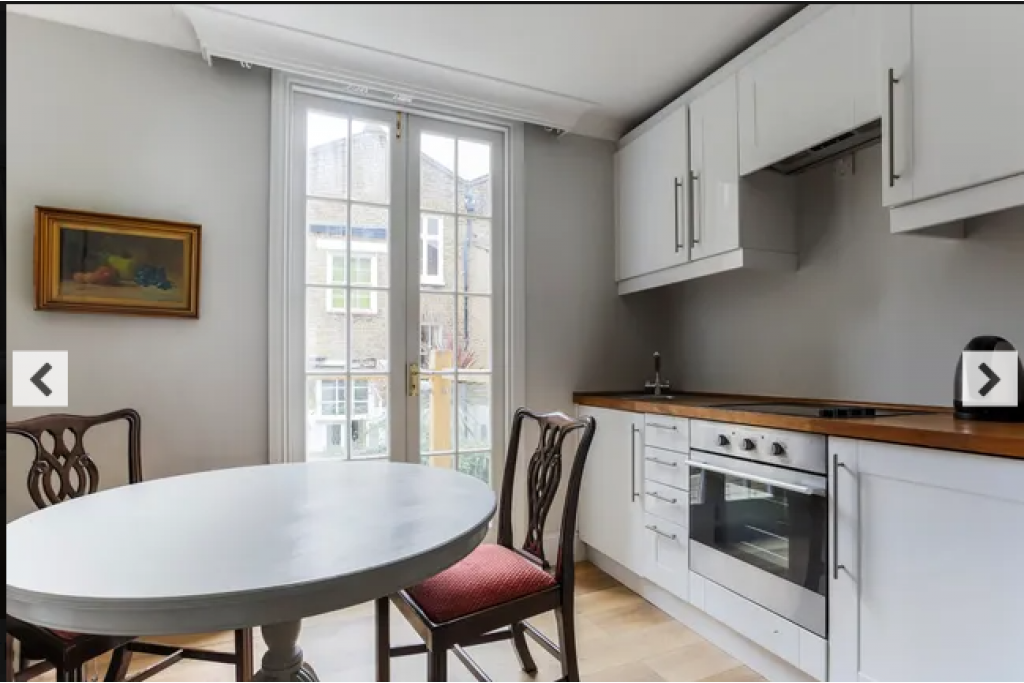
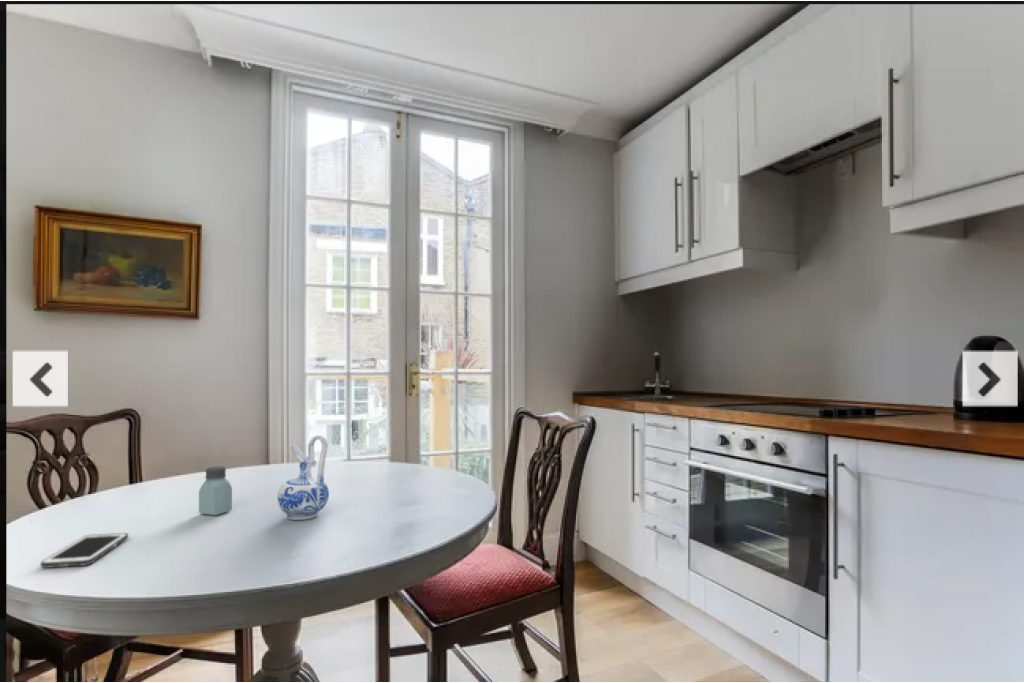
+ cell phone [40,532,129,569]
+ saltshaker [198,465,233,516]
+ ceramic pitcher [277,434,330,521]
